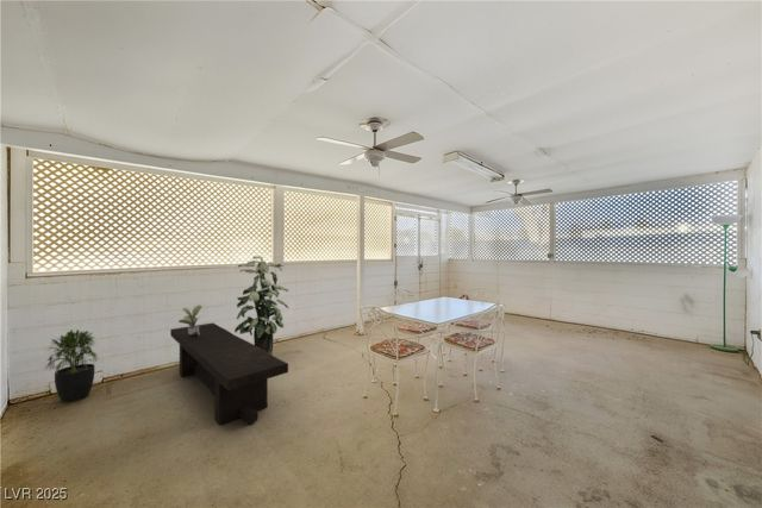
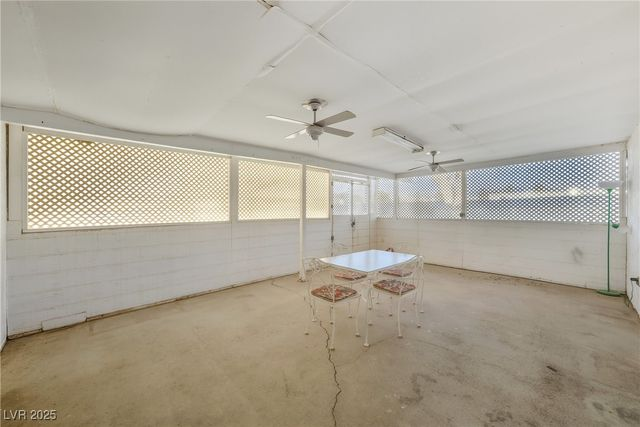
- potted plant [177,305,202,335]
- potted plant [44,328,99,403]
- bench [169,321,289,426]
- indoor plant [233,255,289,356]
